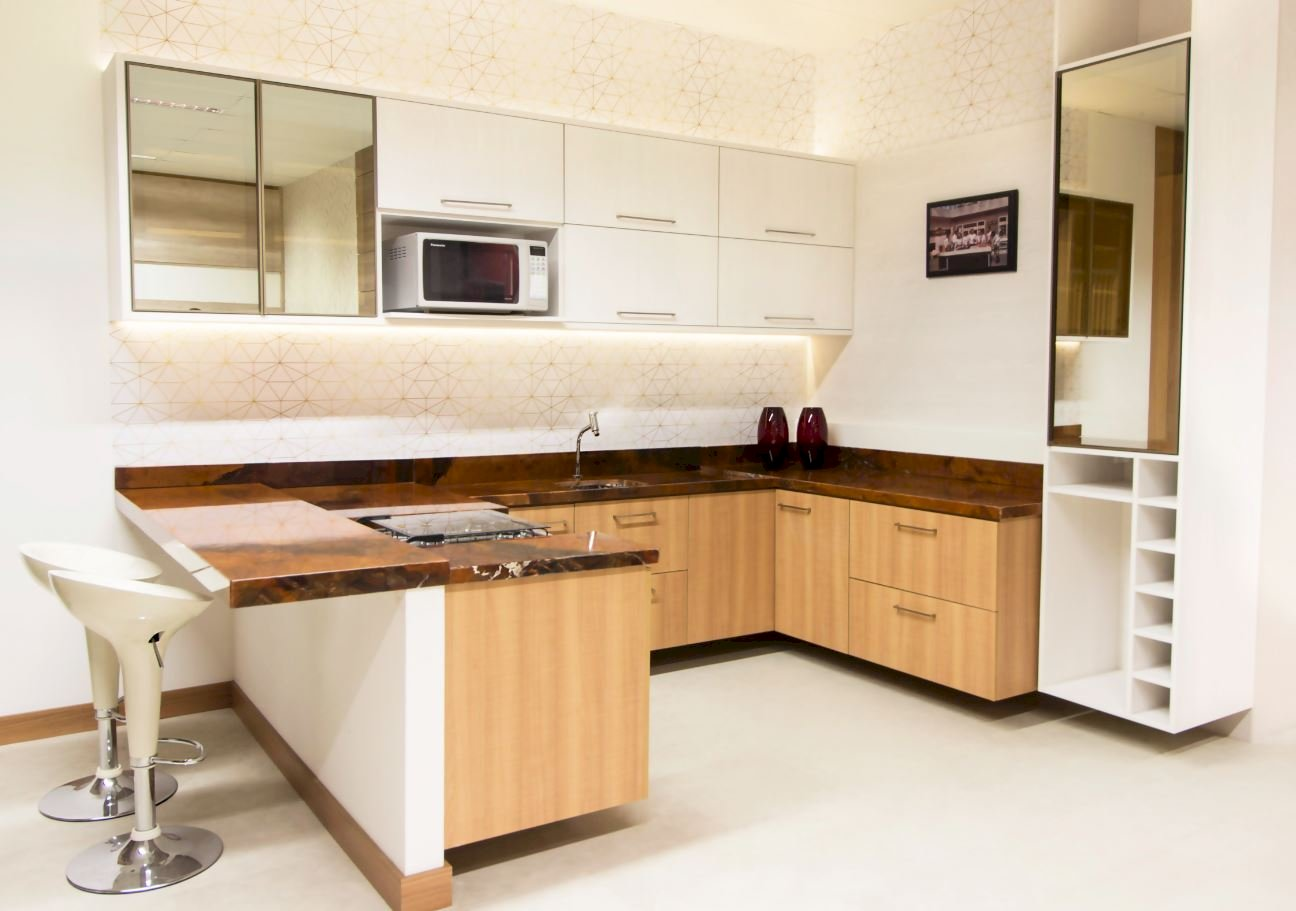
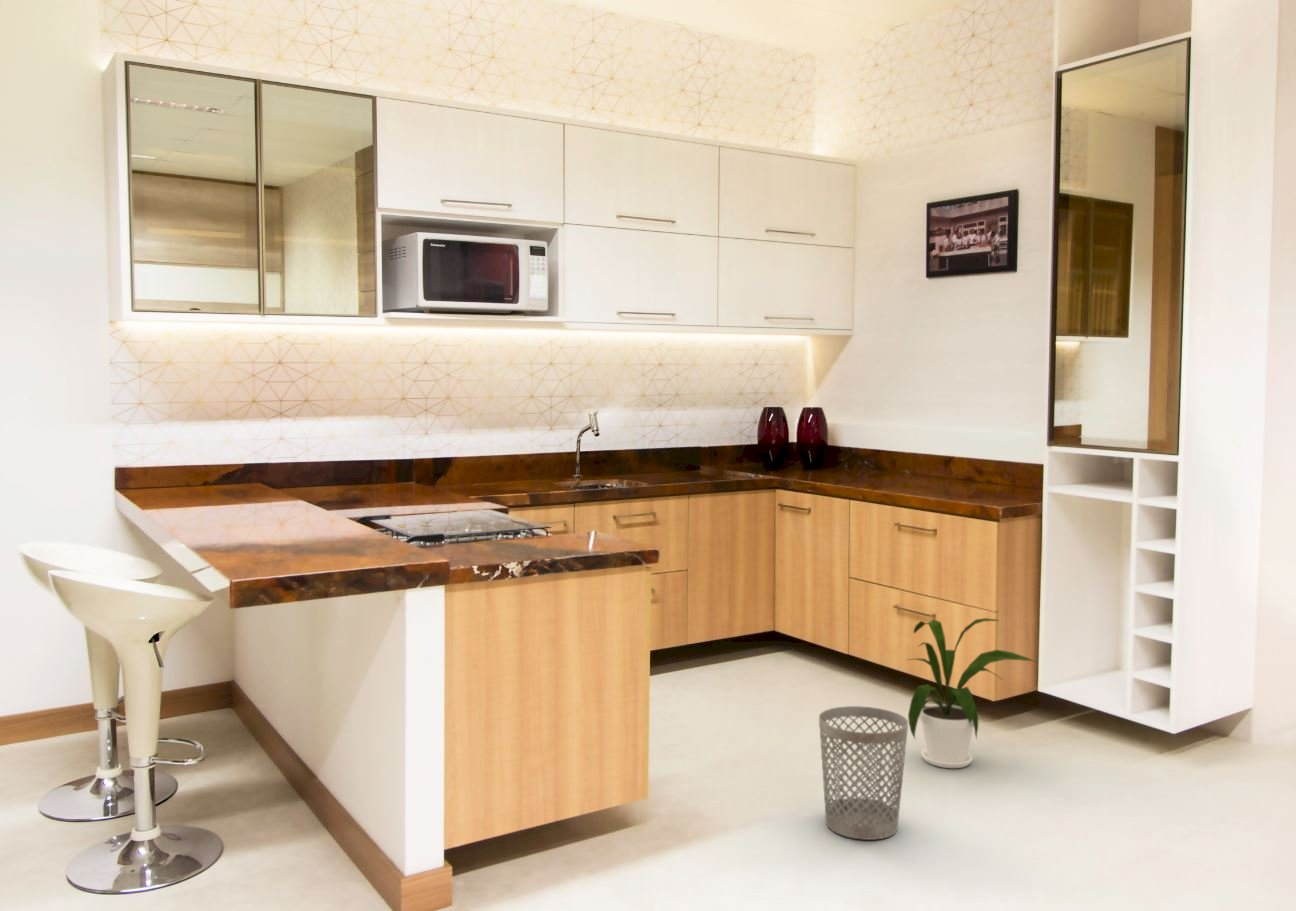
+ house plant [906,617,1036,769]
+ wastebasket [818,705,909,841]
